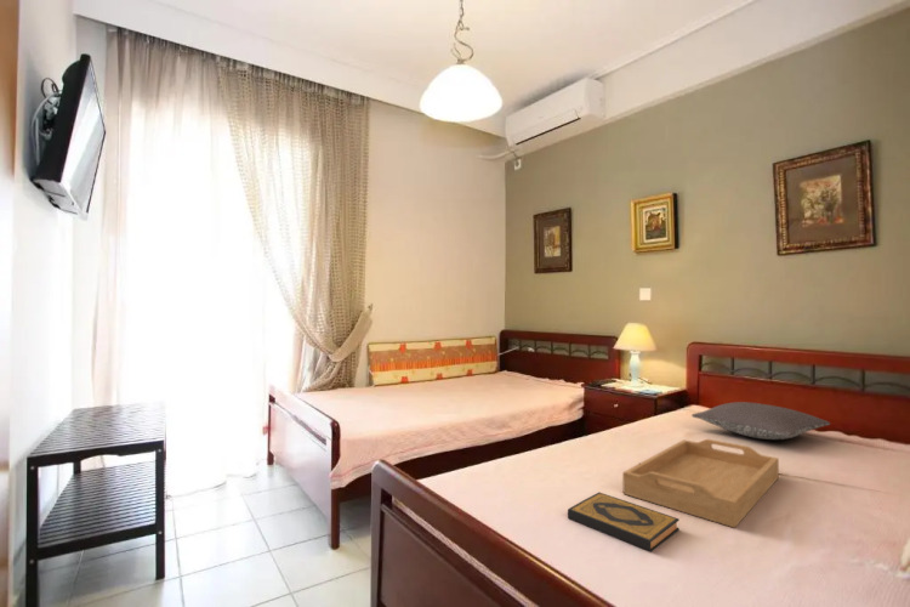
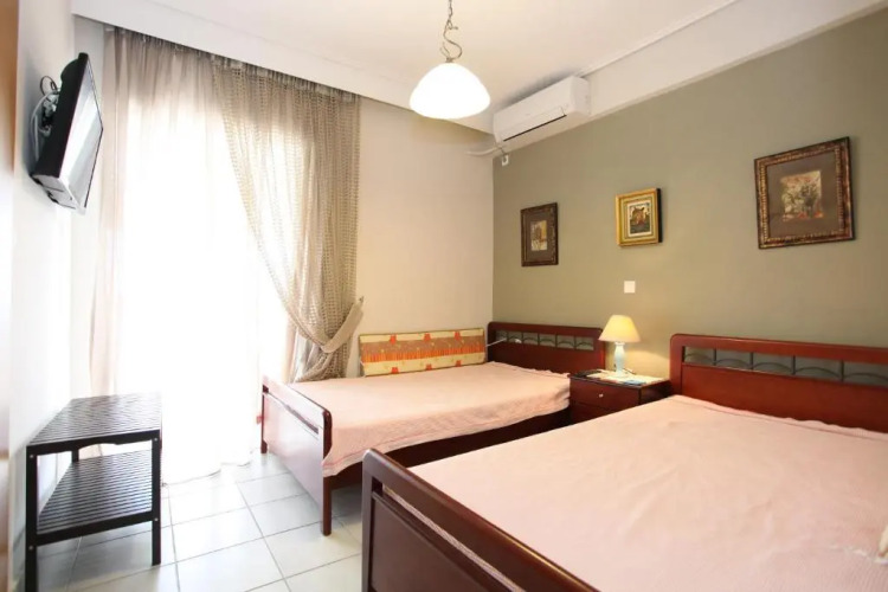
- hardback book [567,492,681,552]
- serving tray [621,438,780,529]
- pillow [690,401,831,441]
